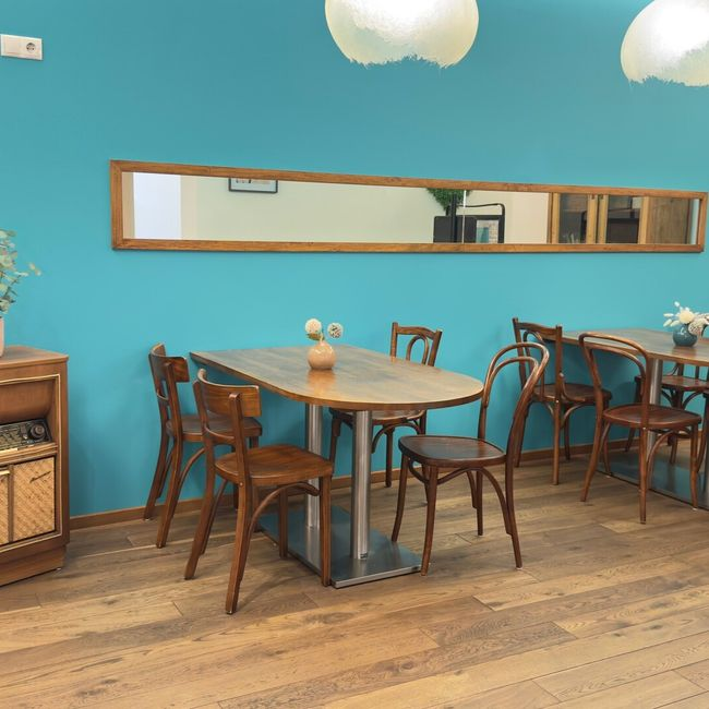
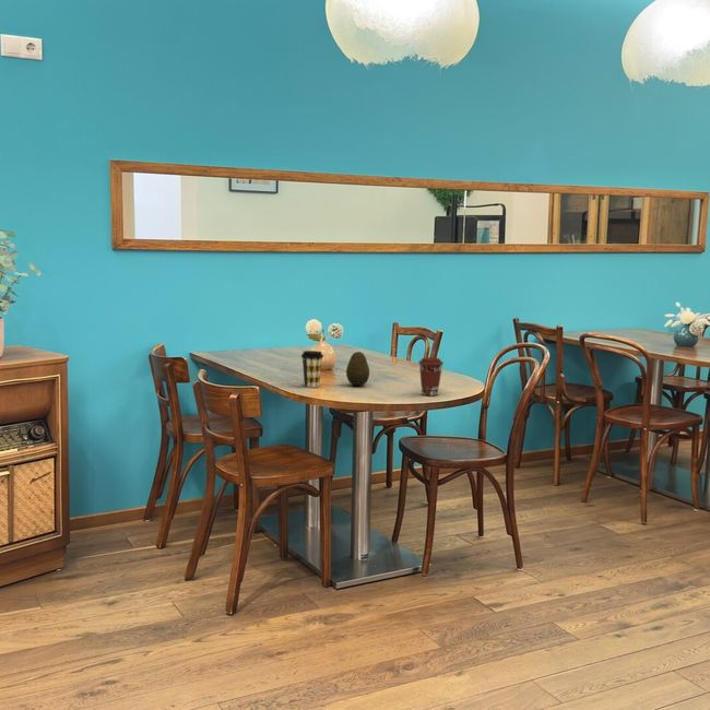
+ fruit [345,351,370,387]
+ coffee cup [417,356,445,397]
+ coffee cup [300,350,324,389]
